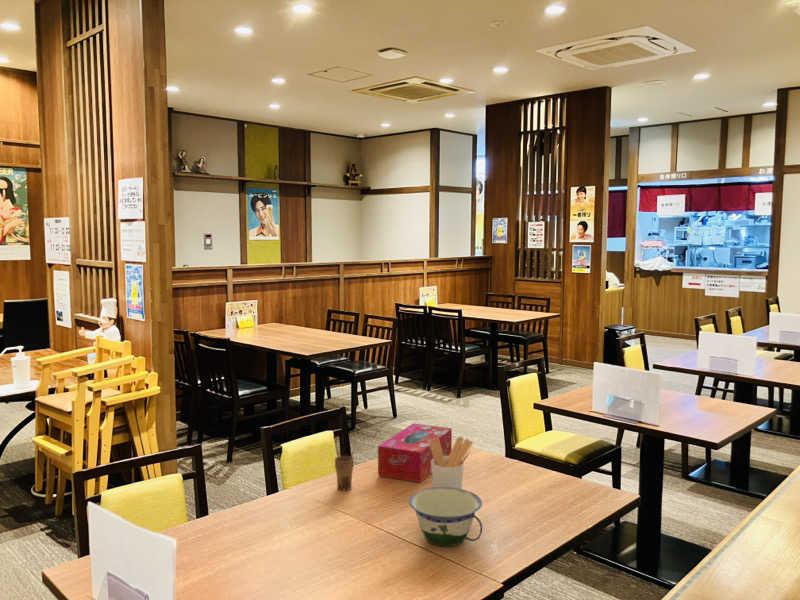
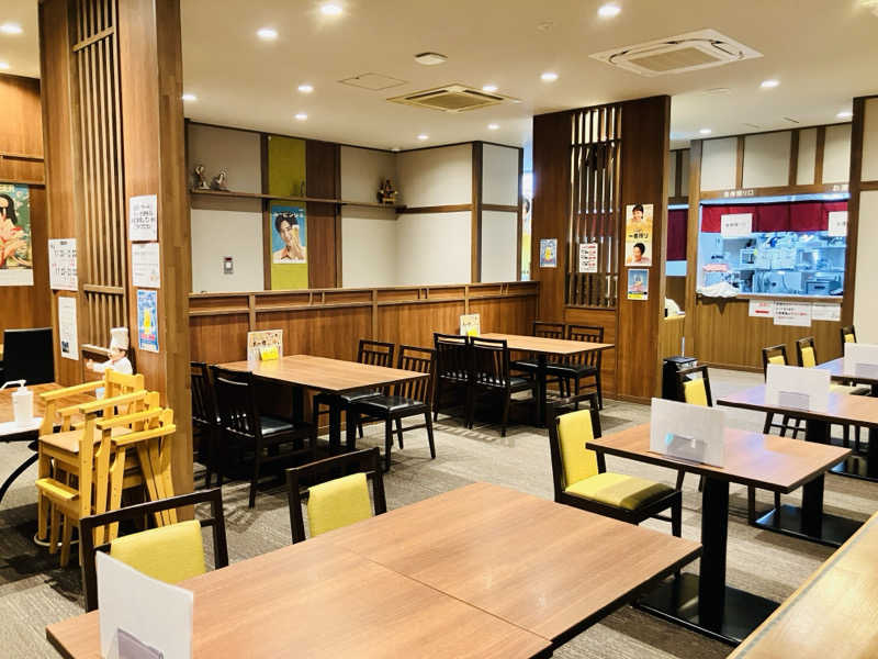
- tissue box [377,422,453,484]
- utensil holder [429,436,474,489]
- bowl [408,487,483,547]
- cup [334,451,355,492]
